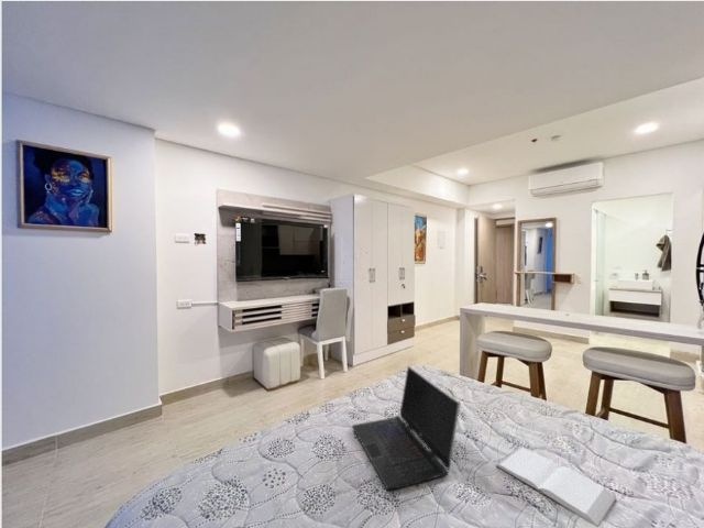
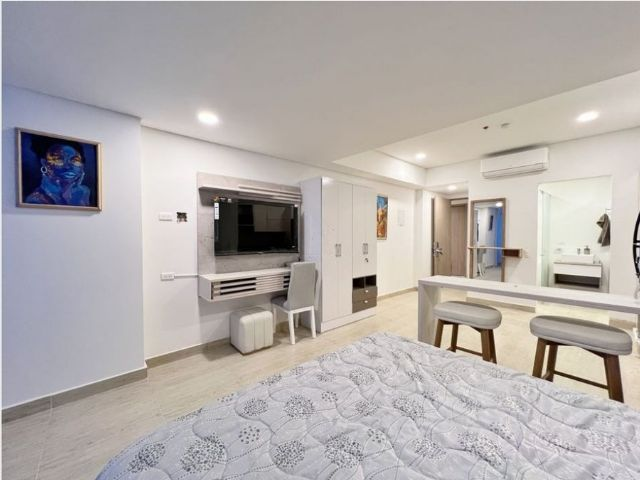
- laptop computer [351,365,461,491]
- book [495,447,617,528]
